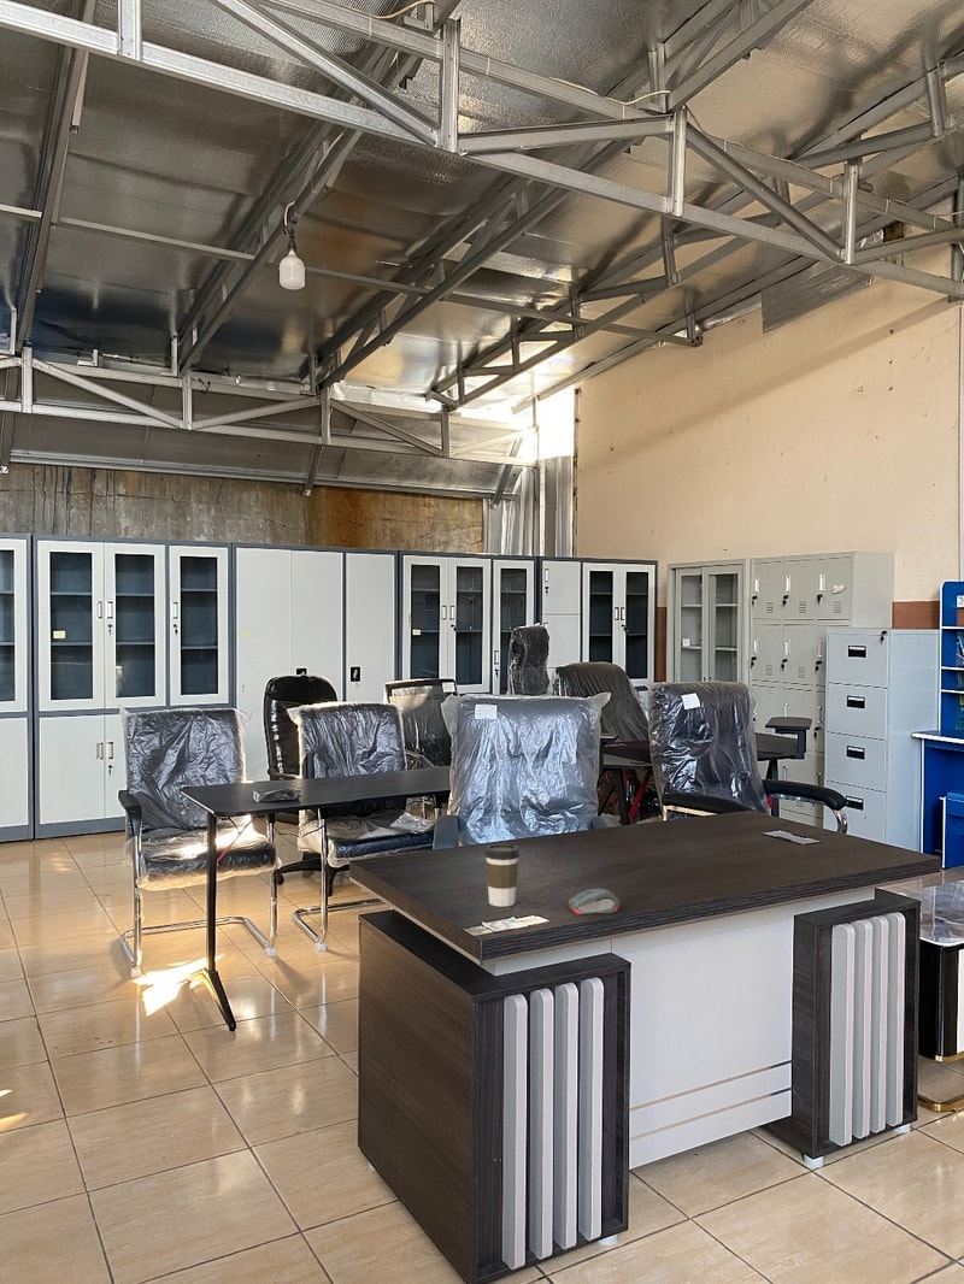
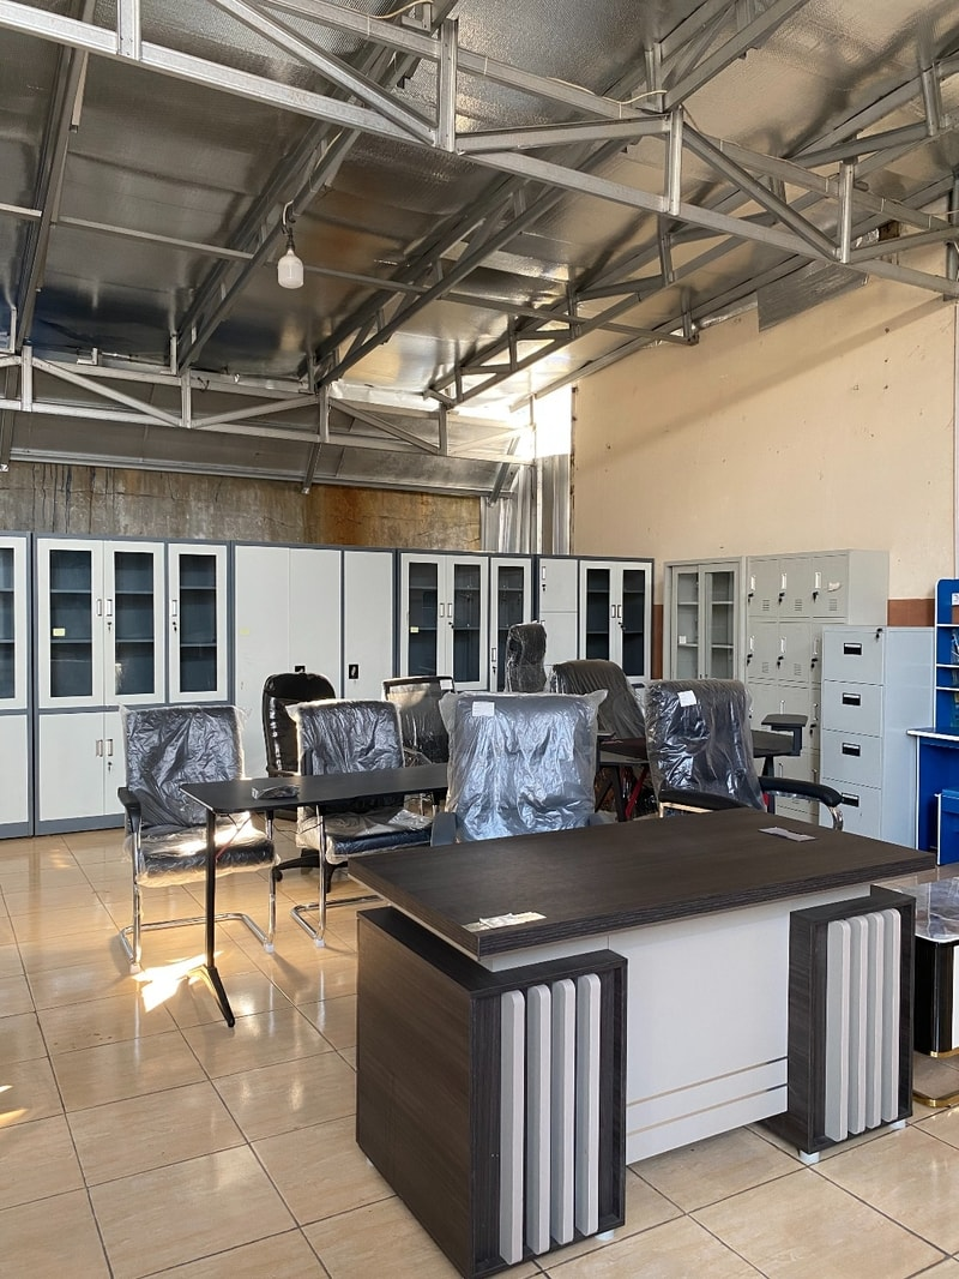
- computer mouse [568,888,622,915]
- coffee cup [483,843,521,908]
